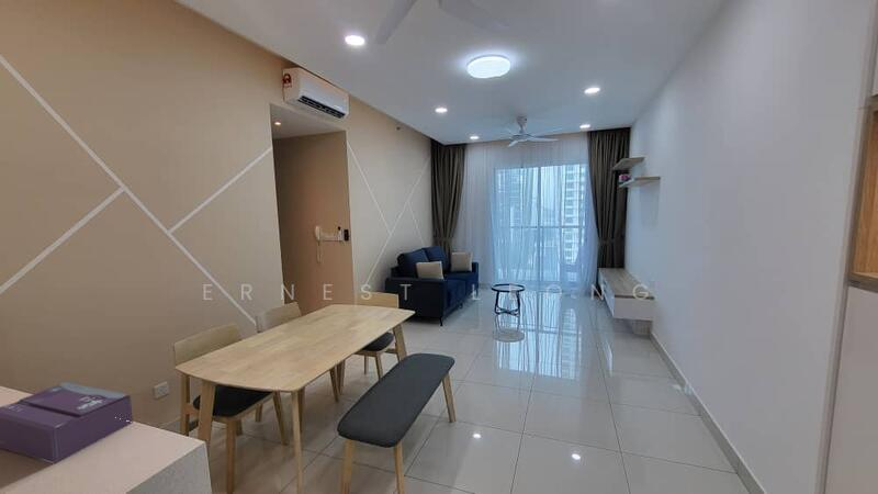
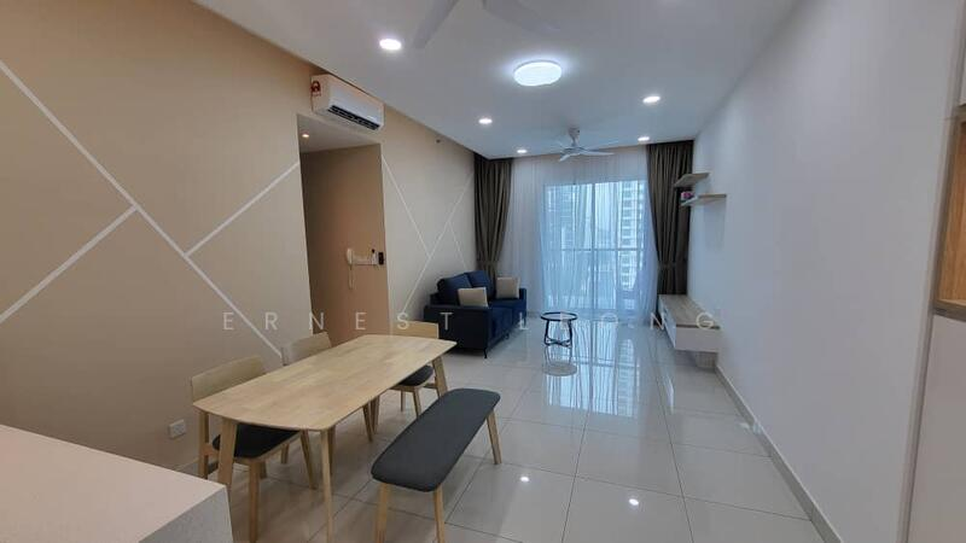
- tissue box [0,381,134,464]
